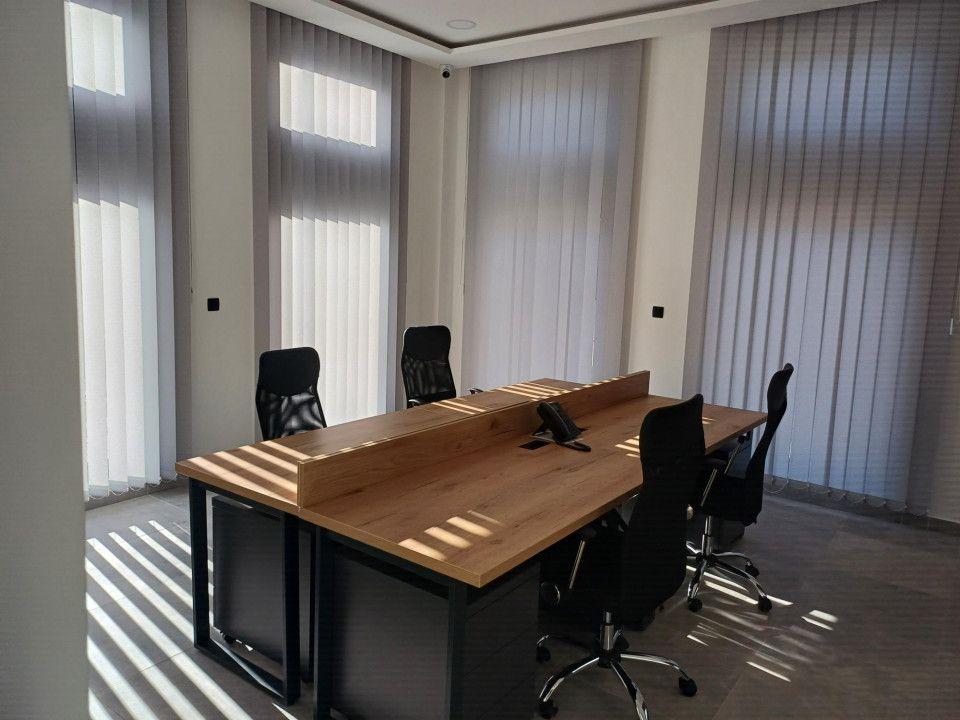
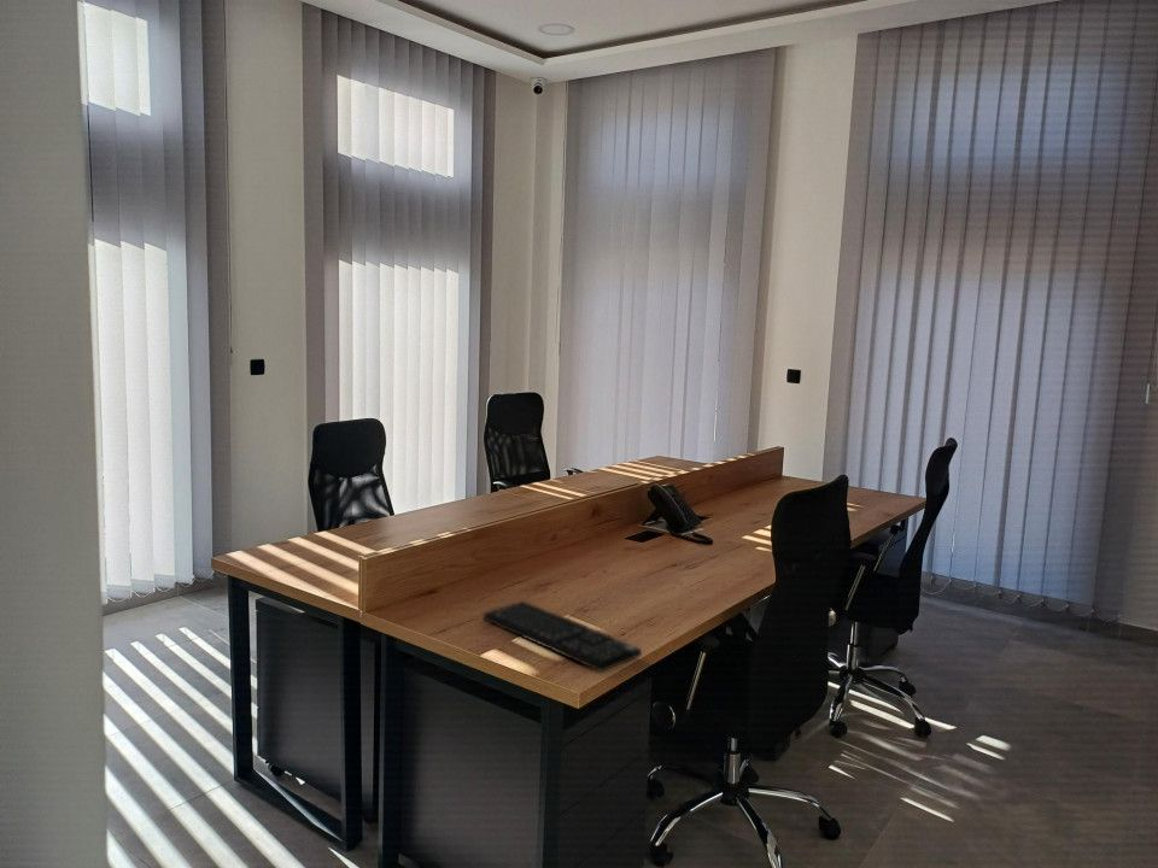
+ keyboard [482,599,643,673]
